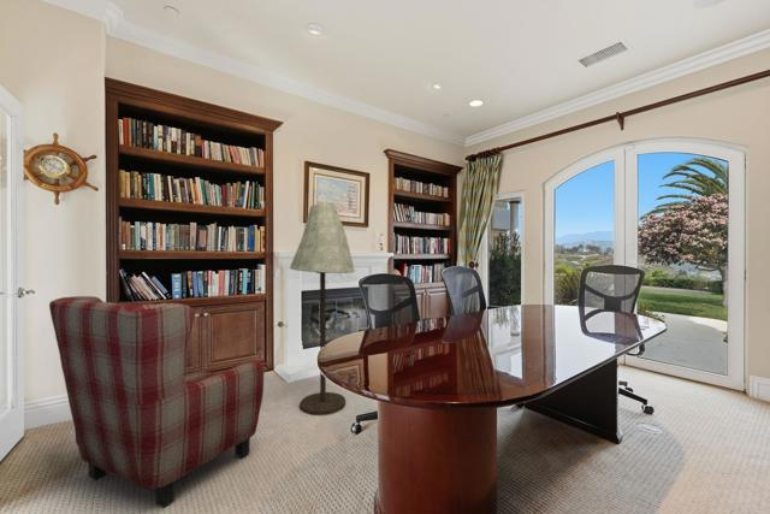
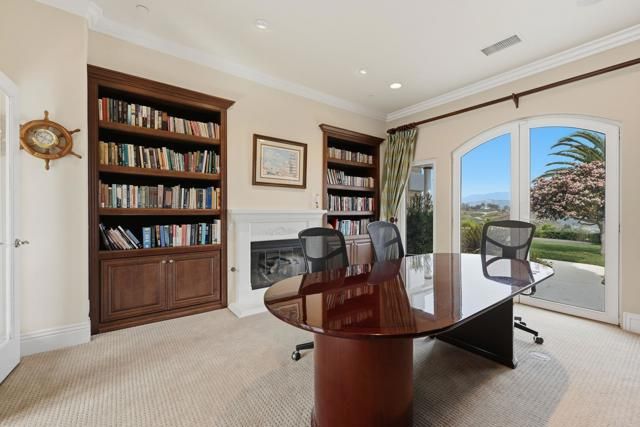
- armchair [48,295,266,509]
- floor lamp [289,201,356,416]
